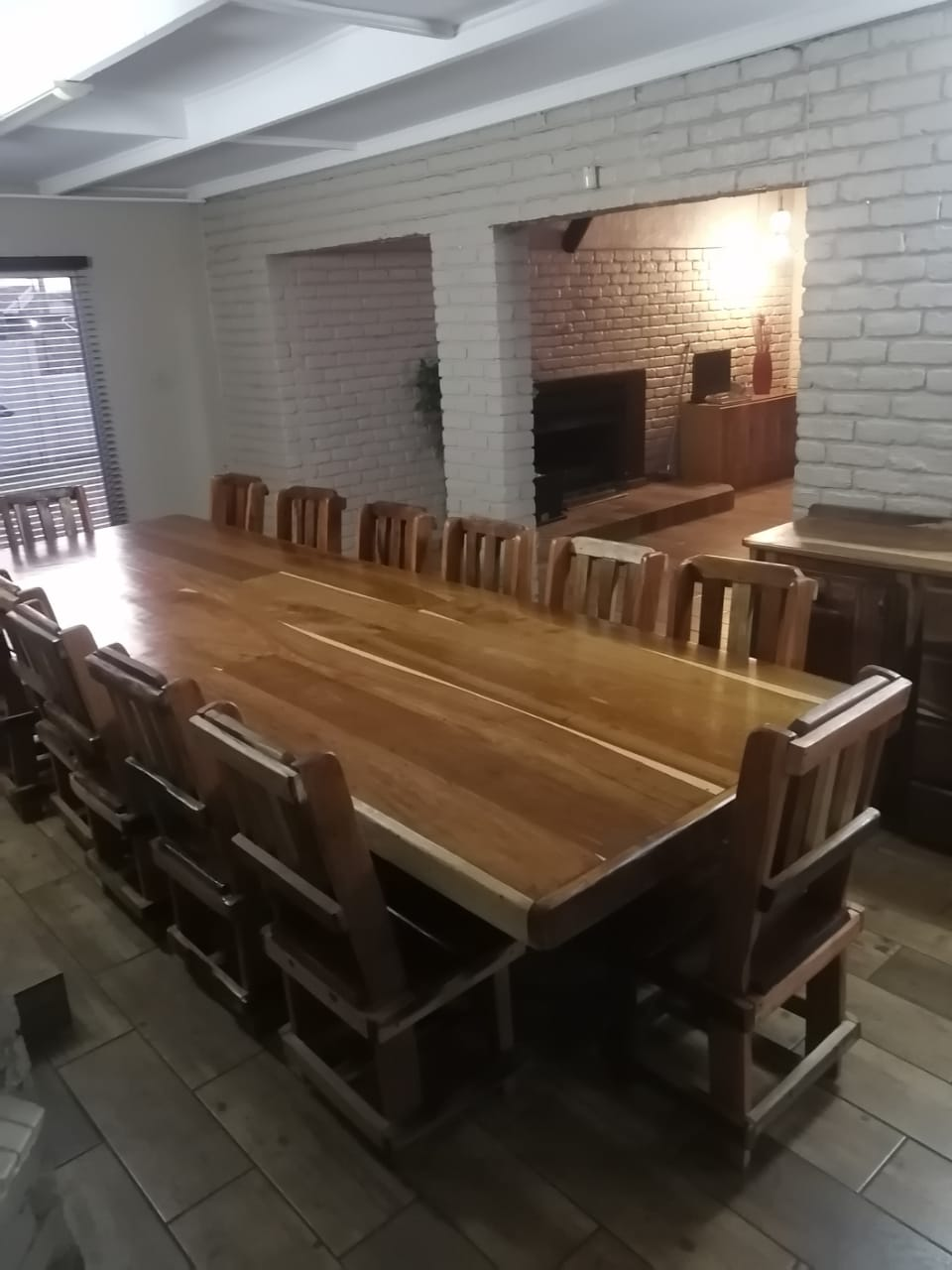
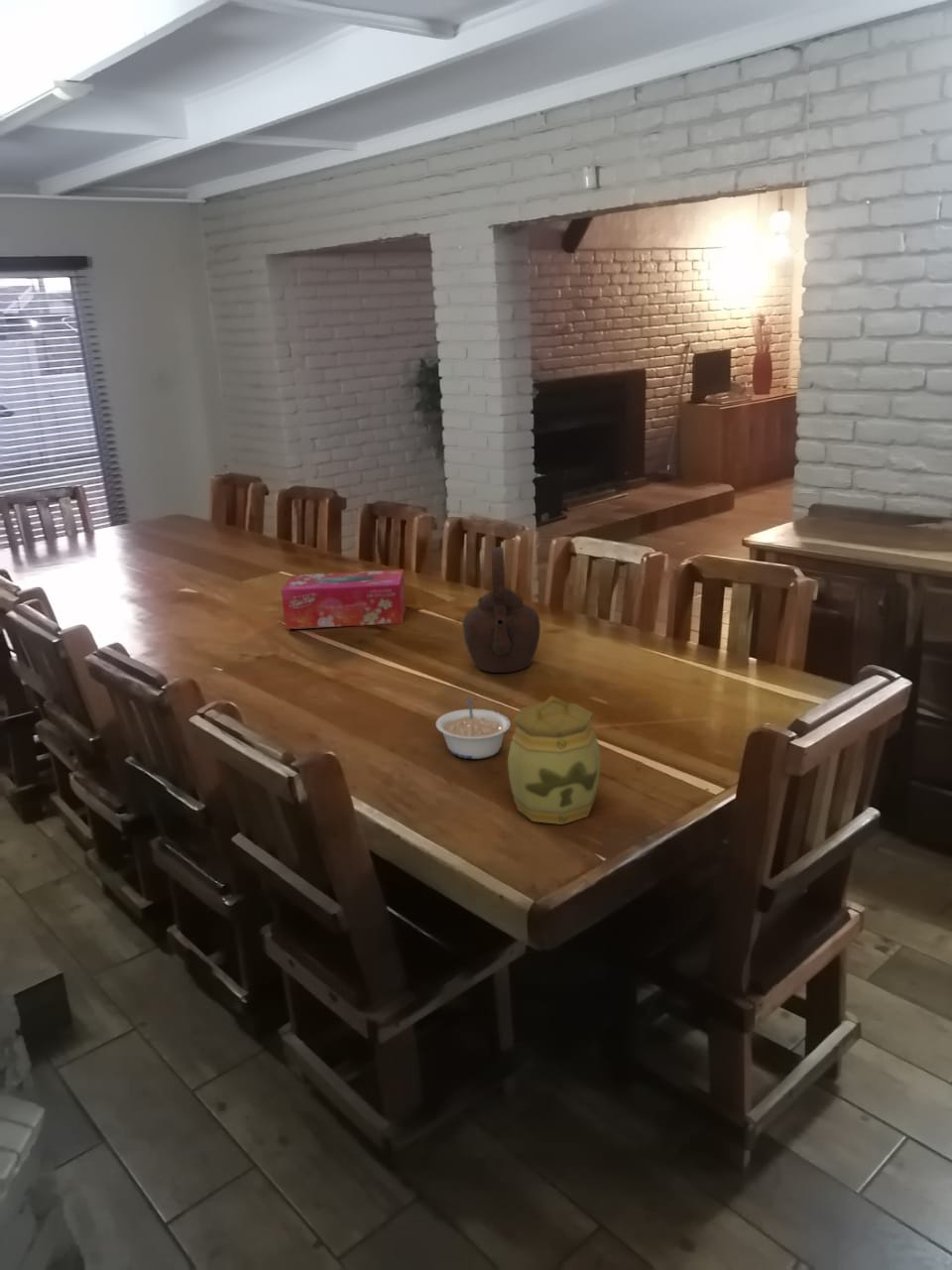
+ legume [435,697,512,760]
+ teapot [462,546,541,674]
+ jar [507,695,602,826]
+ tissue box [281,569,407,630]
